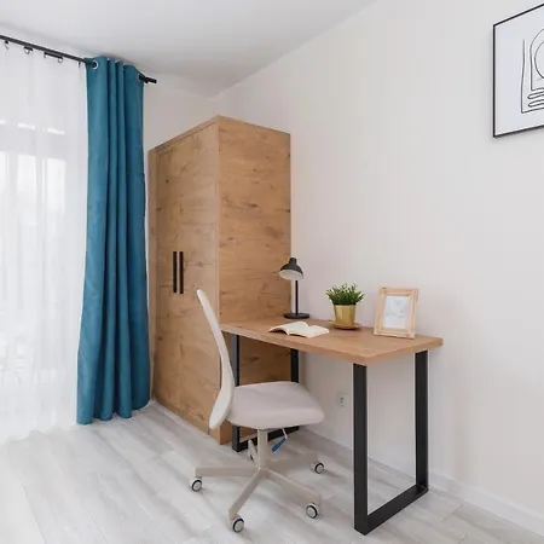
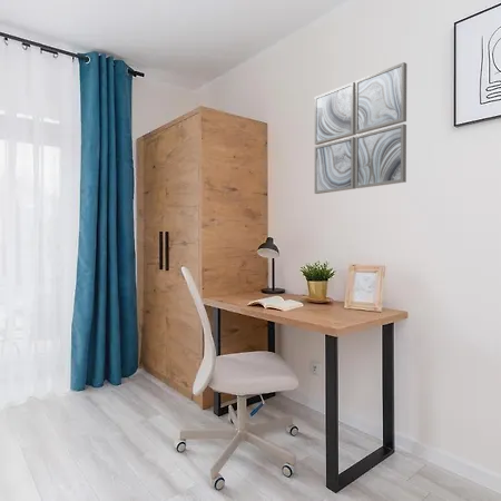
+ wall art [314,61,407,195]
